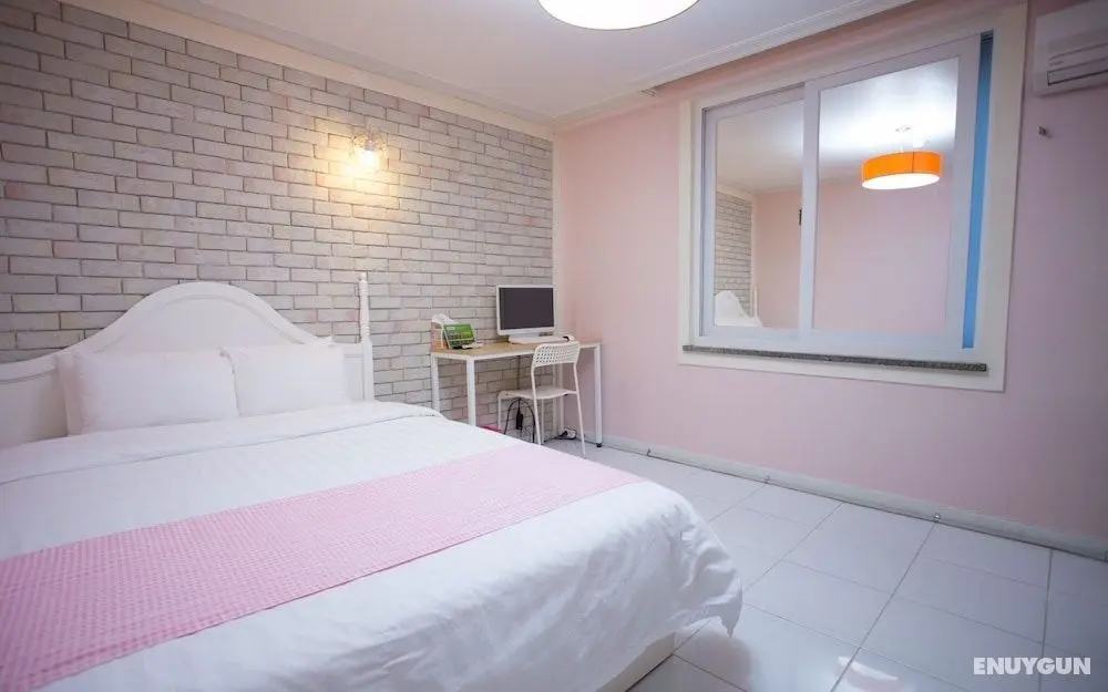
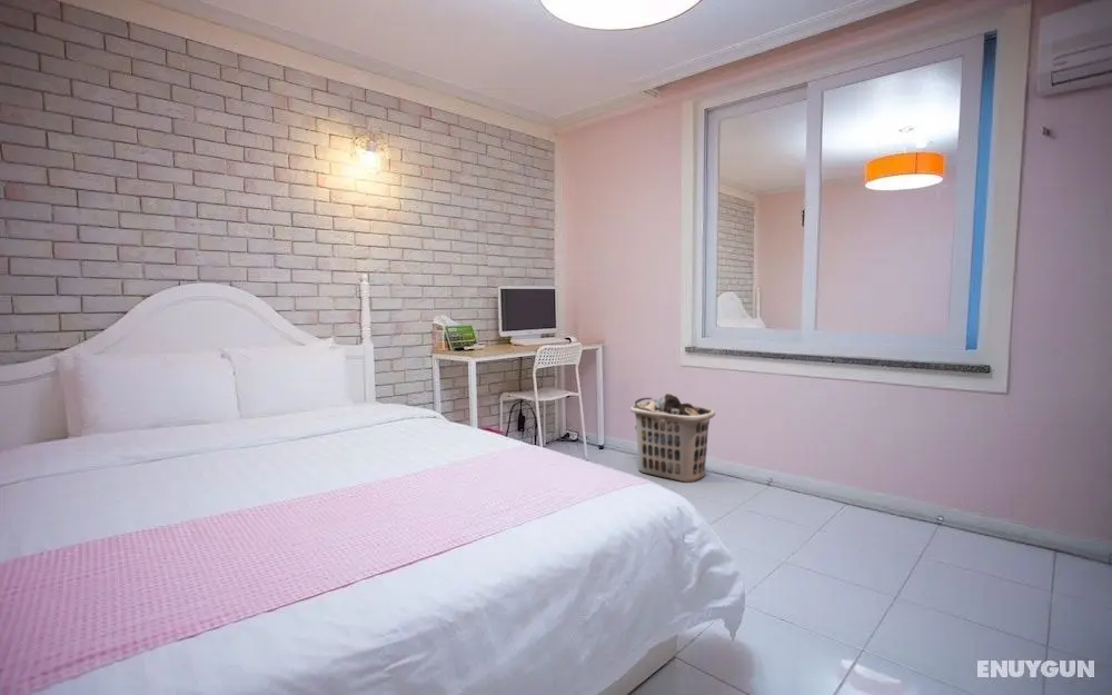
+ clothes hamper [629,393,716,484]
